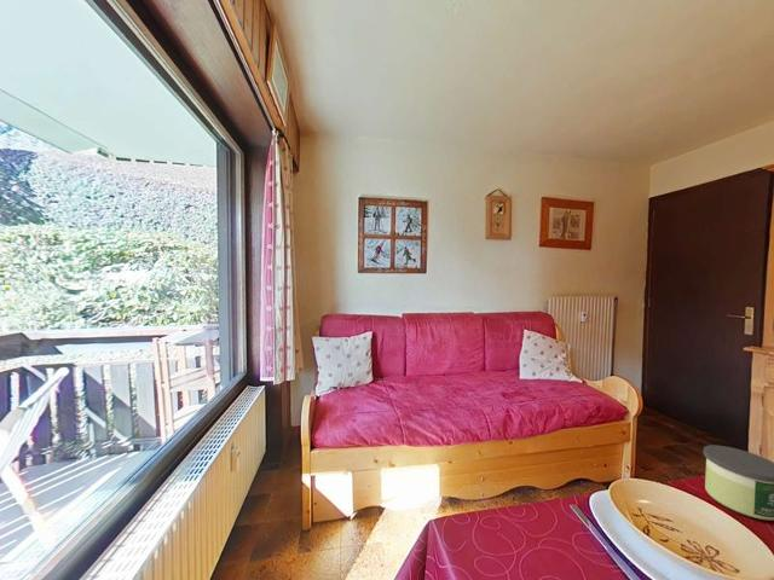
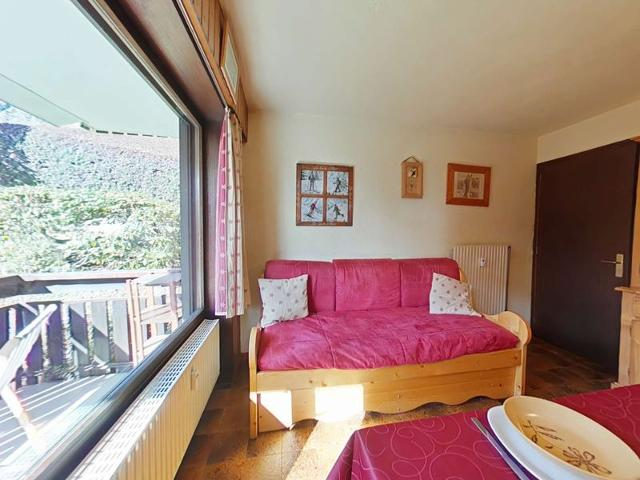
- candle [703,443,774,521]
